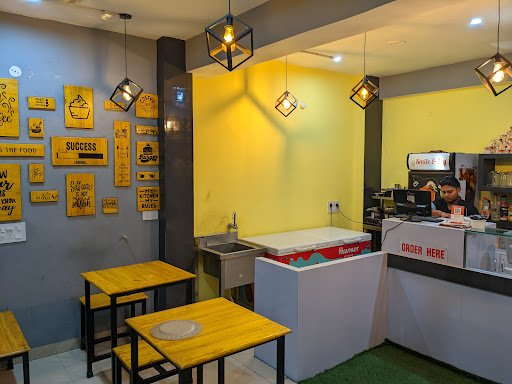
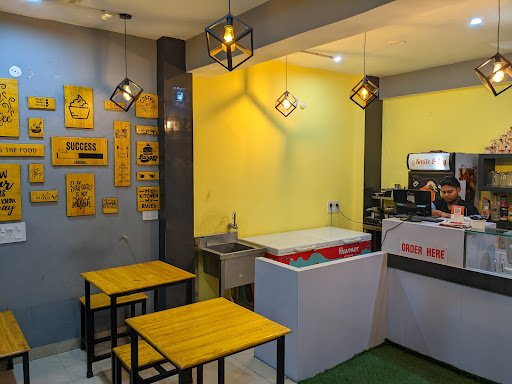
- chinaware [149,319,203,341]
